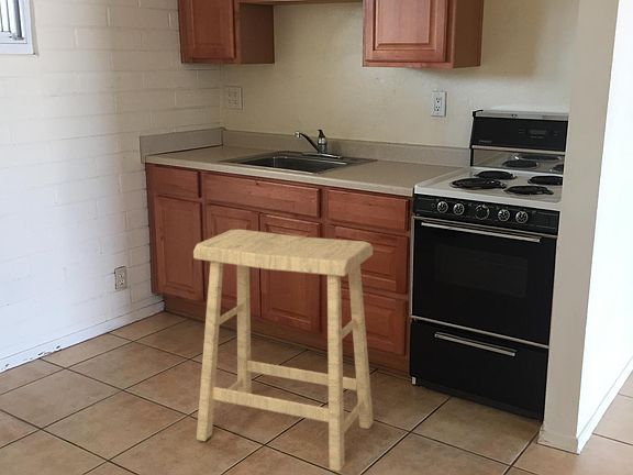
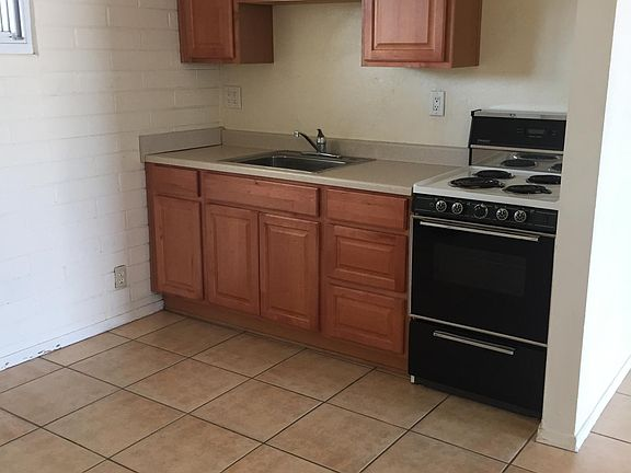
- stool [192,229,375,473]
